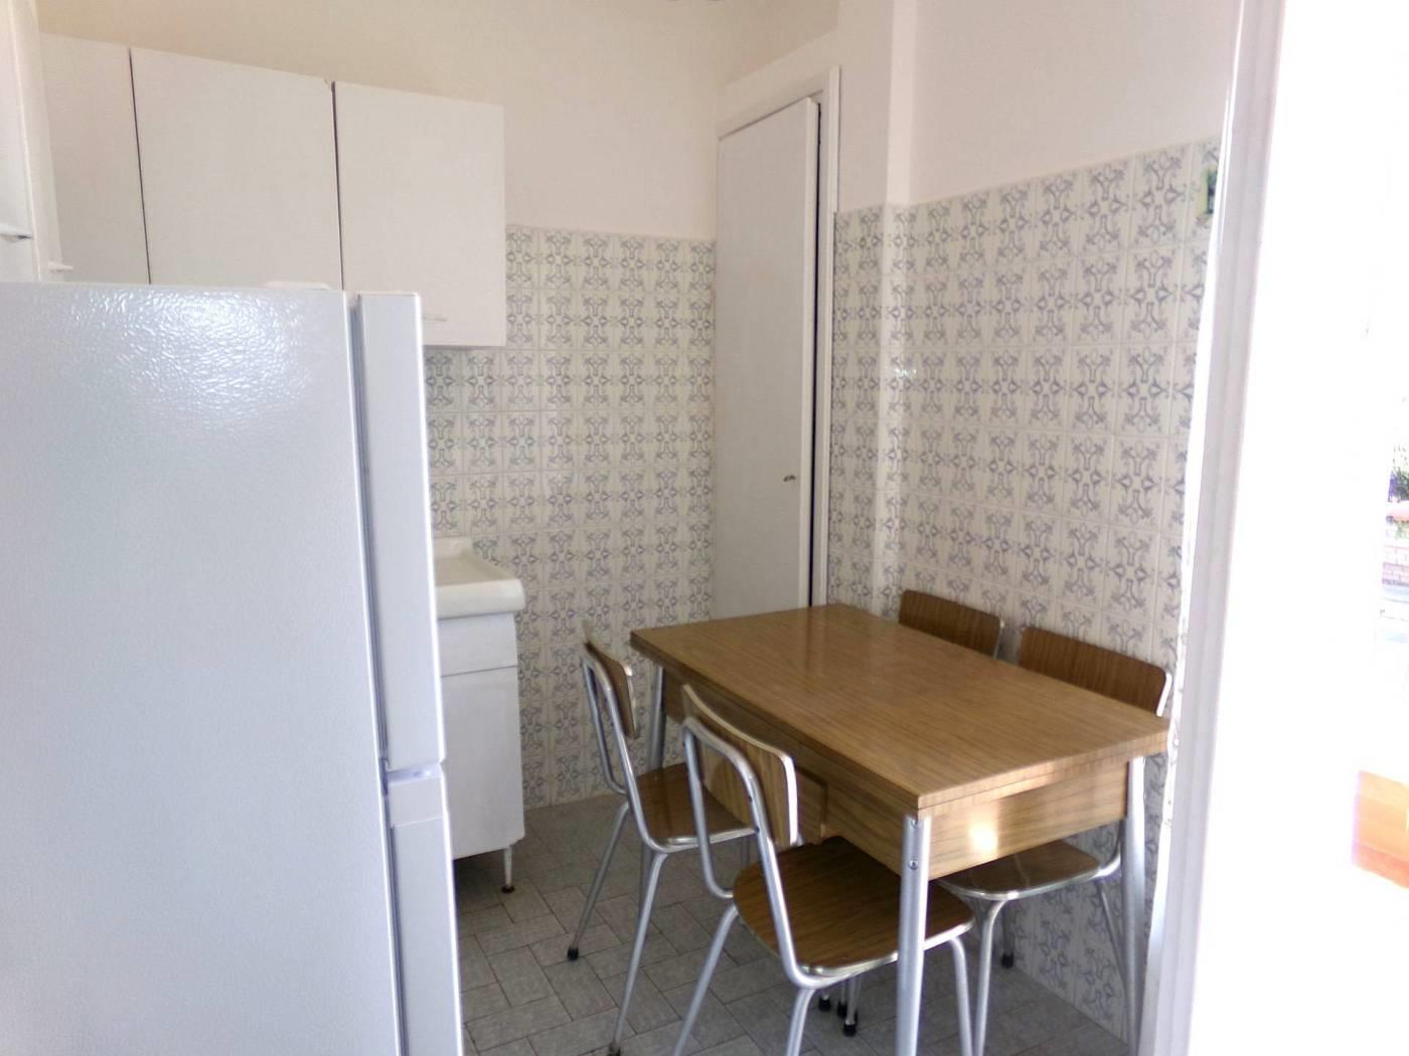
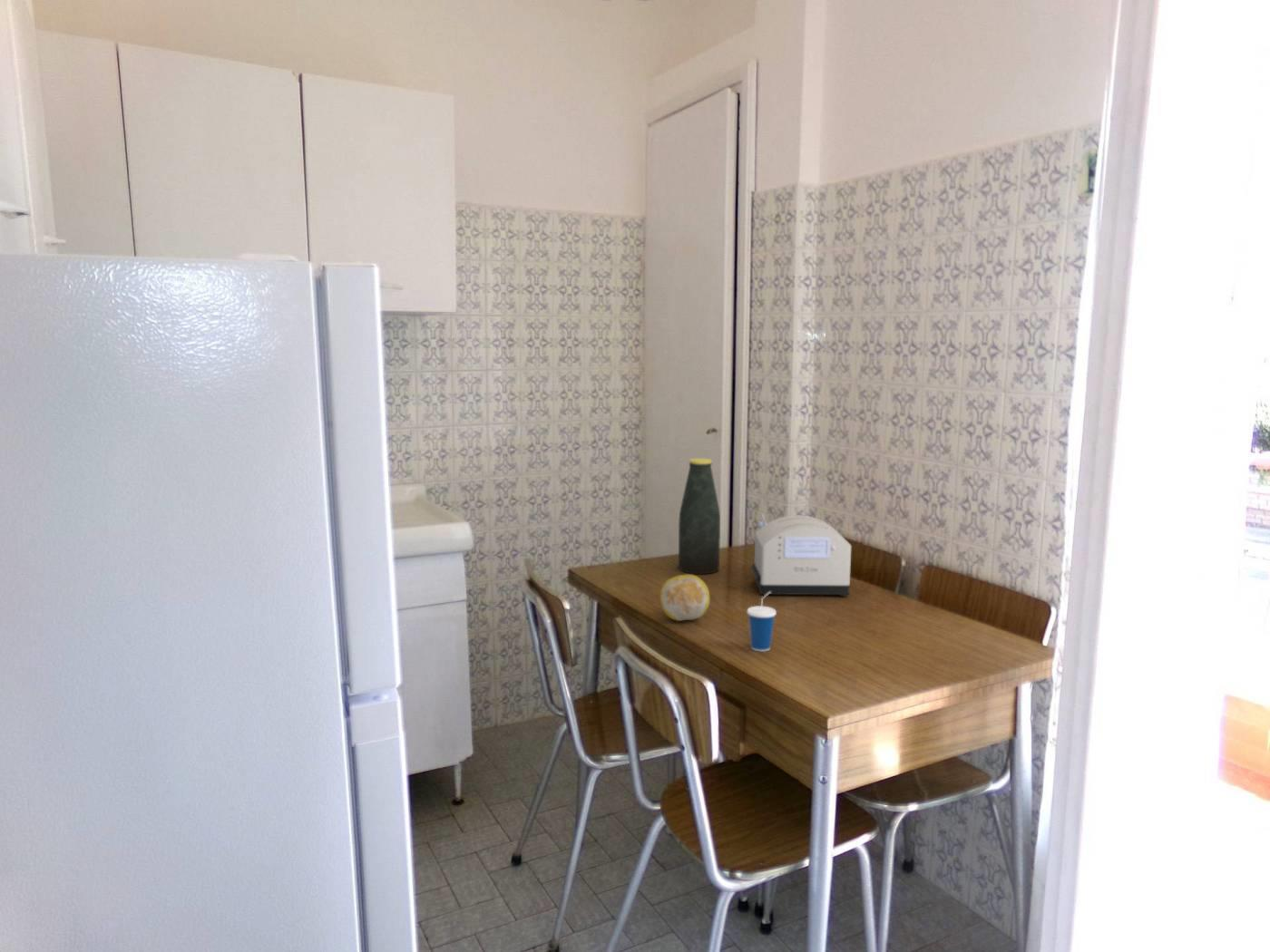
+ fruit [659,574,710,622]
+ bottle [678,457,721,575]
+ cup [746,592,777,652]
+ toaster [749,513,852,597]
